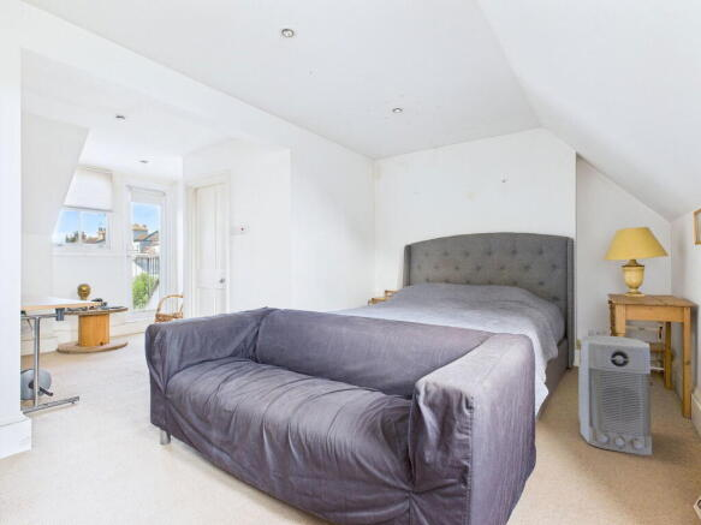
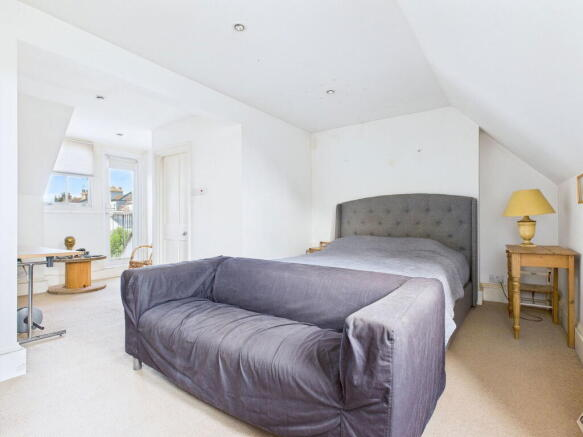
- air purifier [577,334,653,457]
